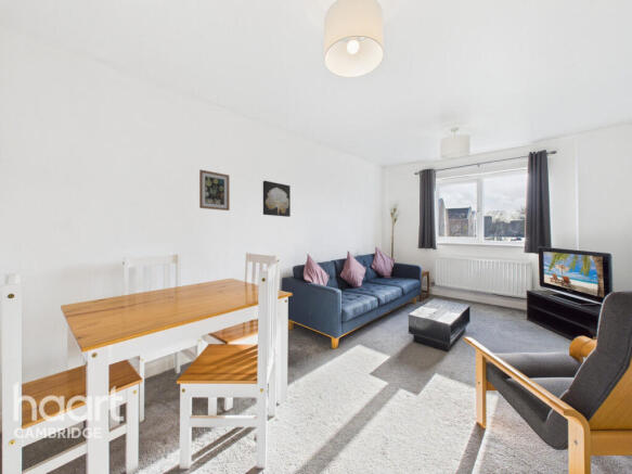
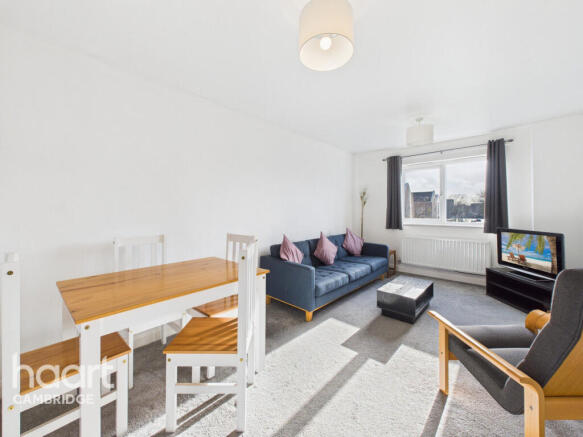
- wall art [262,180,292,218]
- wall art [198,168,231,212]
